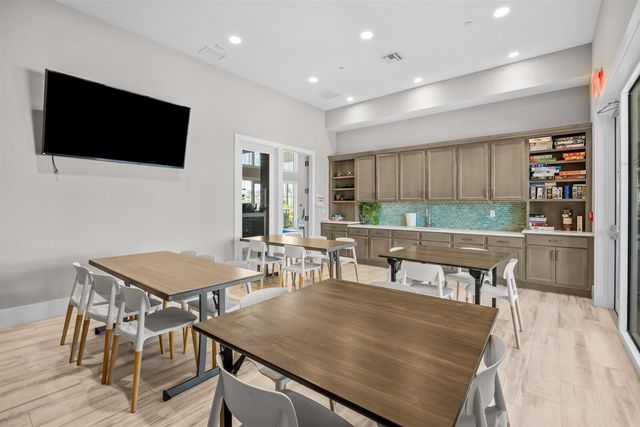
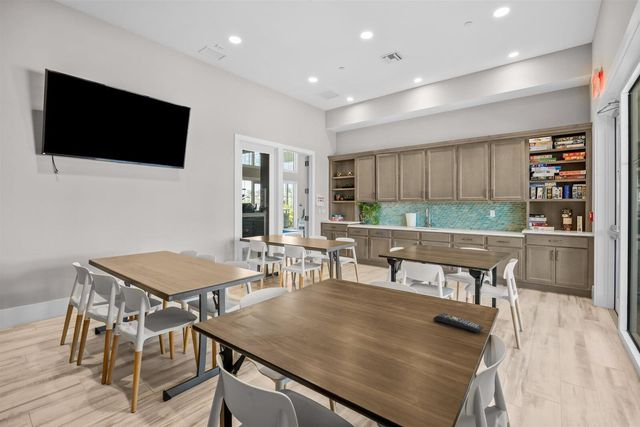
+ remote control [432,312,485,333]
